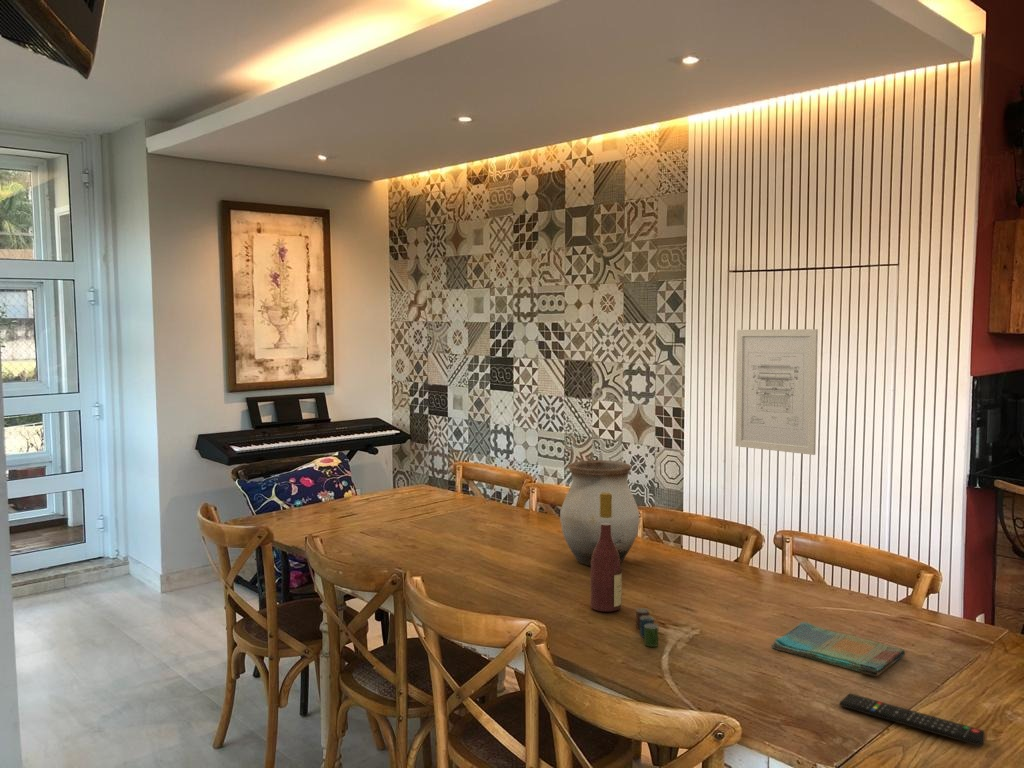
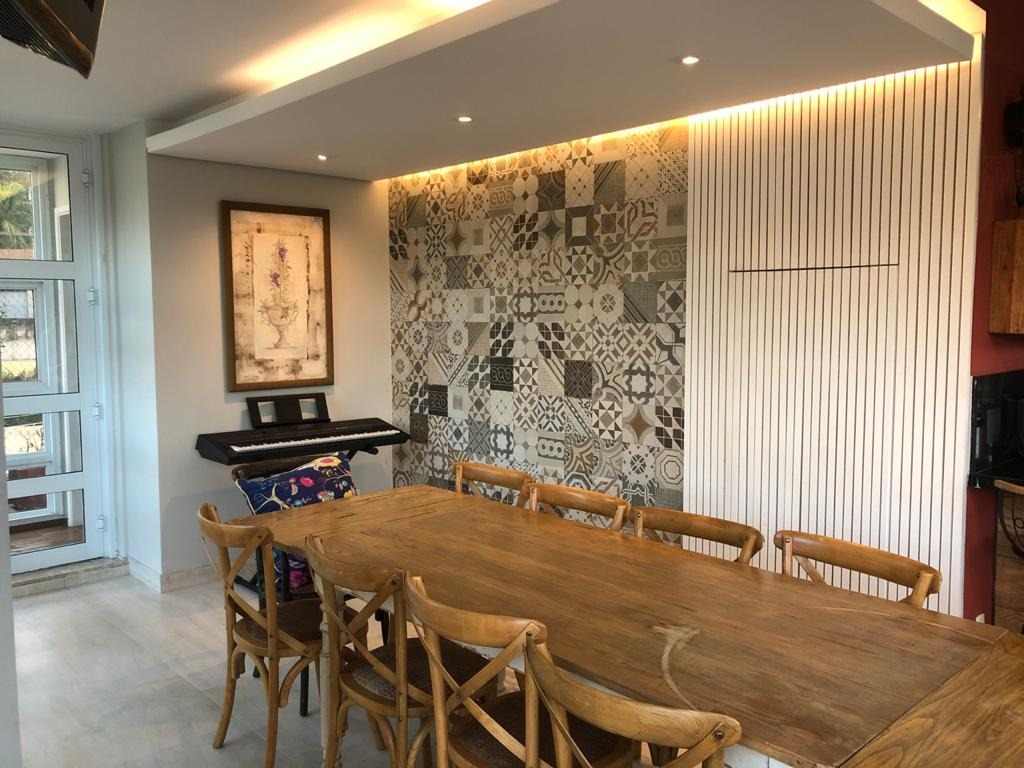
- wall art [735,328,819,456]
- wine bottle [590,493,623,612]
- remote control [839,692,986,747]
- cup [635,607,659,648]
- vase [559,459,640,567]
- dish towel [770,621,906,677]
